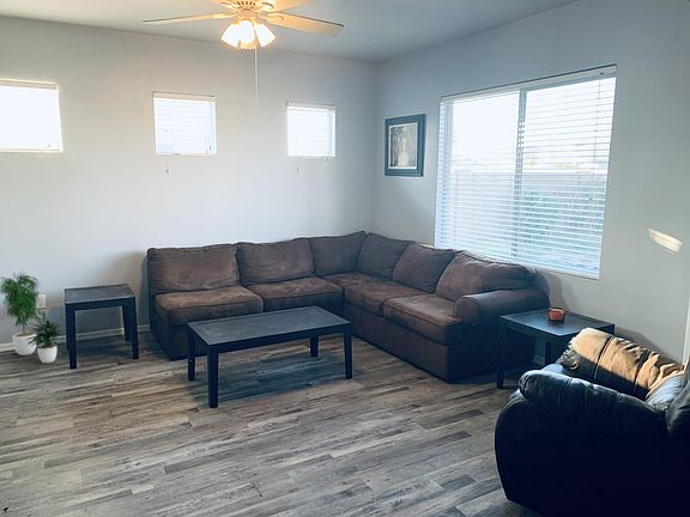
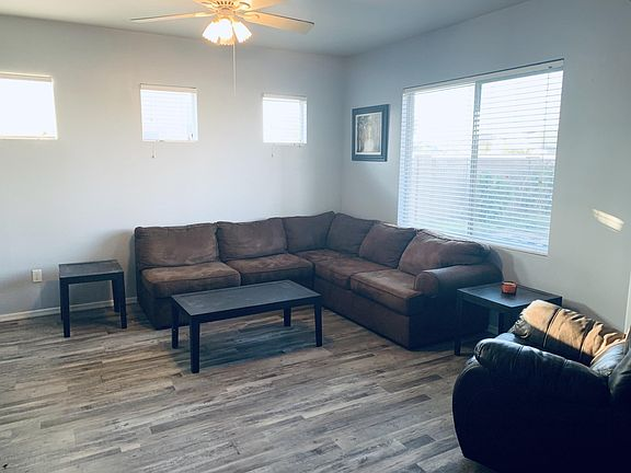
- potted plant [0,269,66,364]
